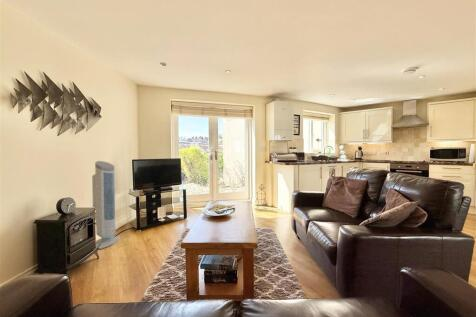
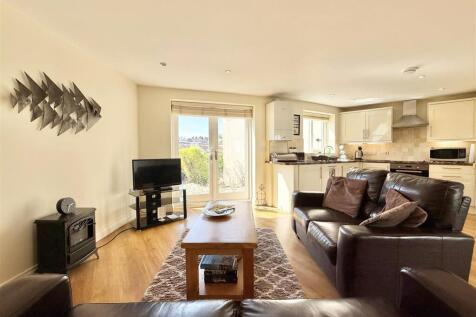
- air purifier [91,160,121,250]
